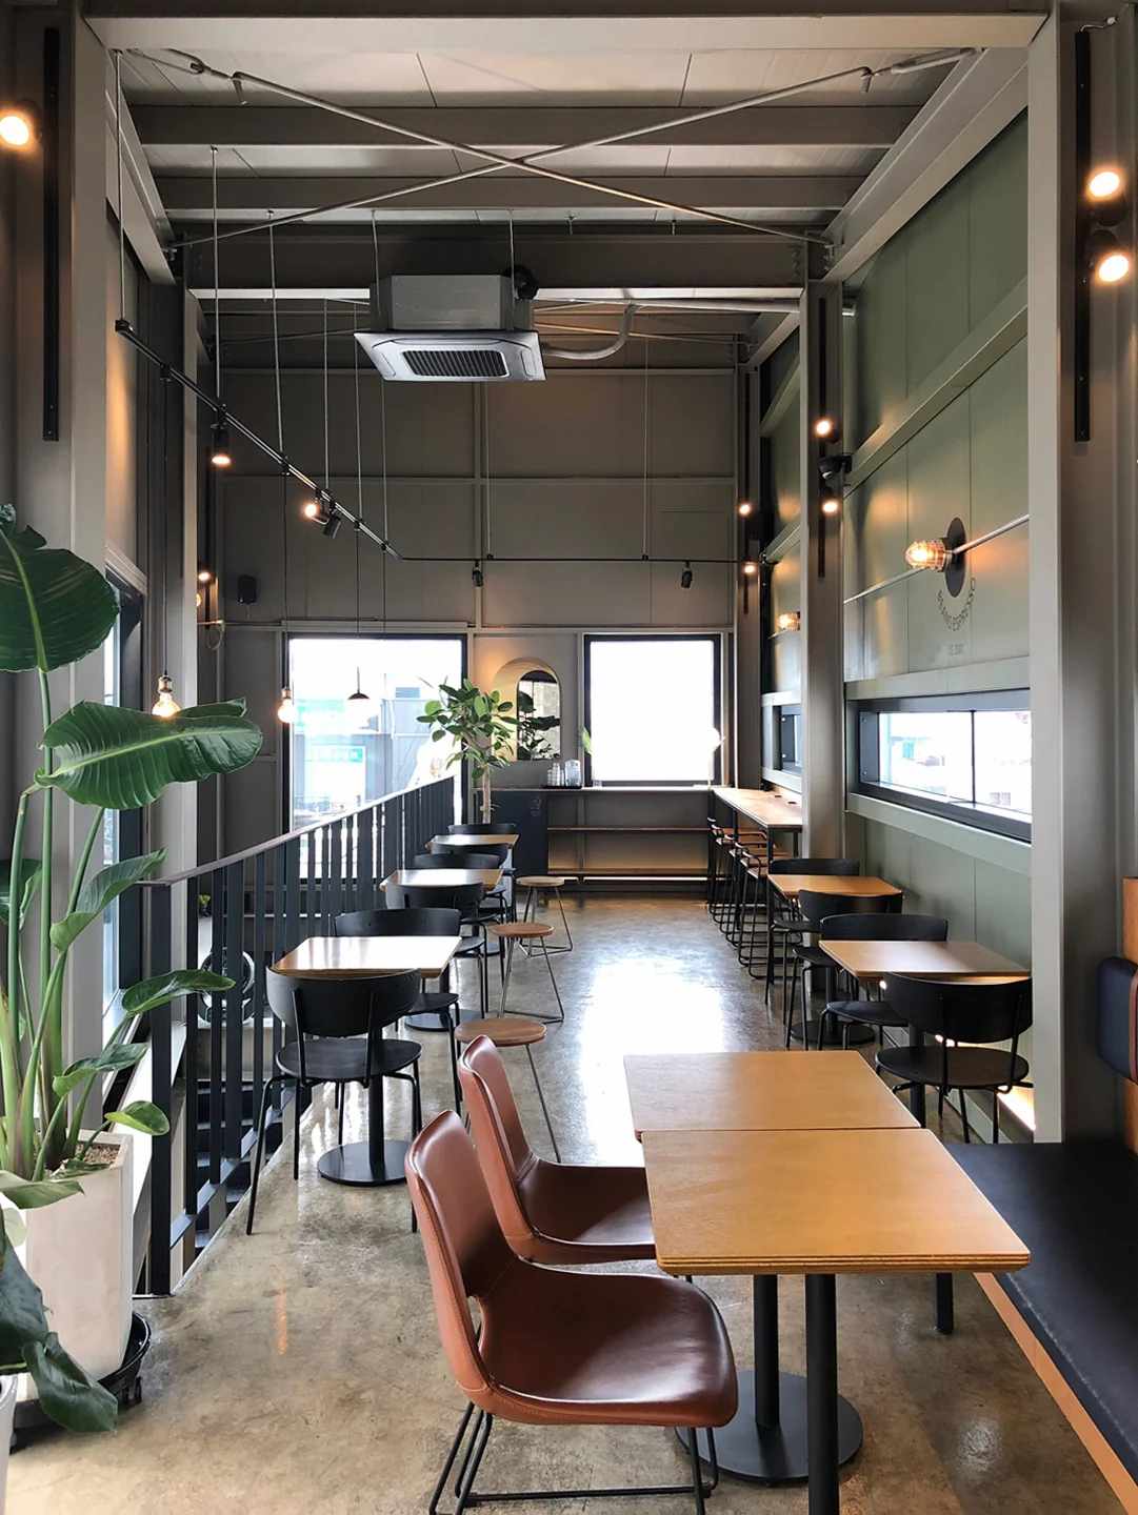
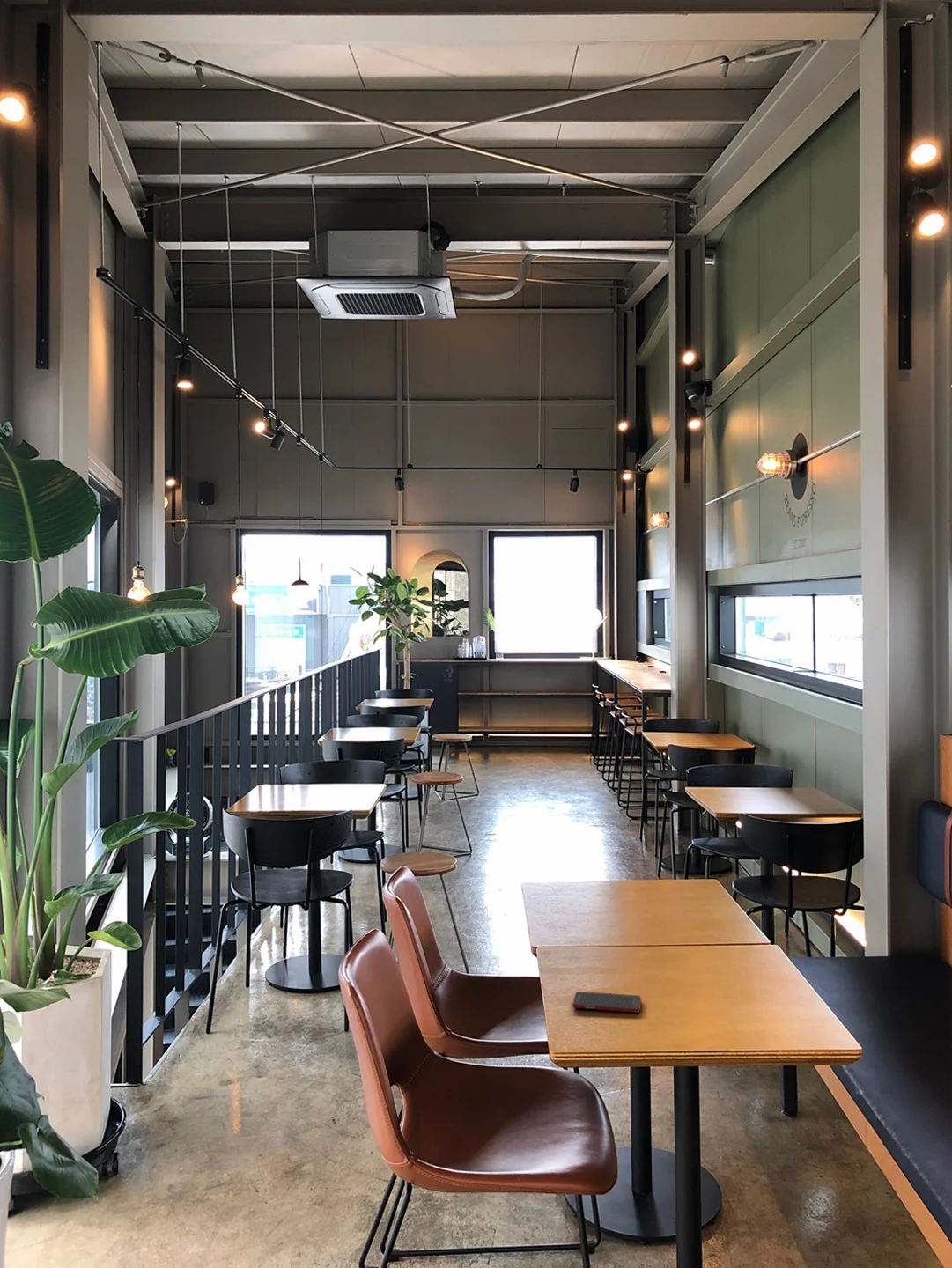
+ cell phone [572,991,642,1014]
